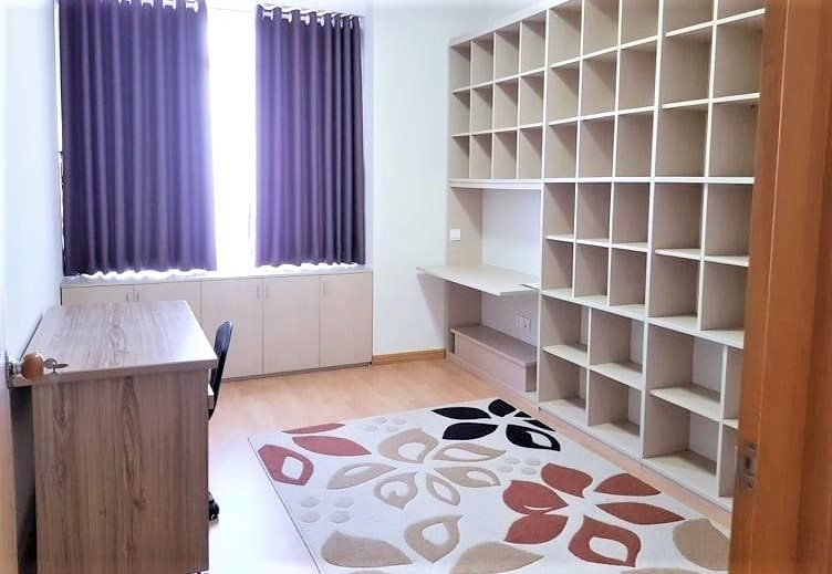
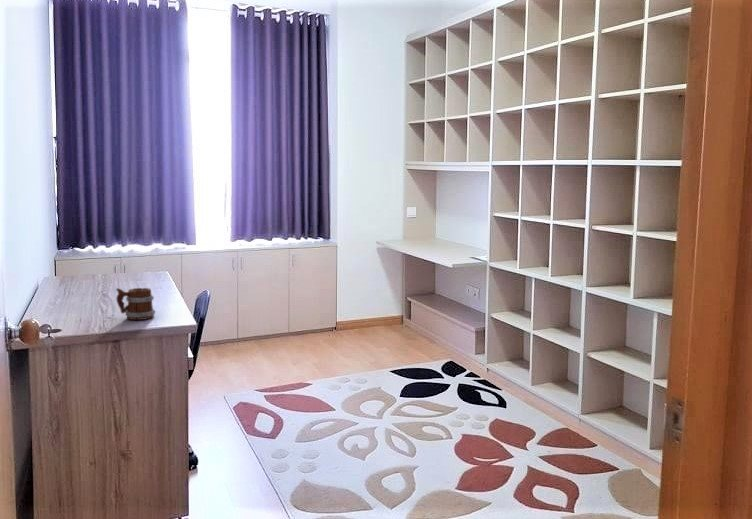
+ mug [115,287,157,321]
